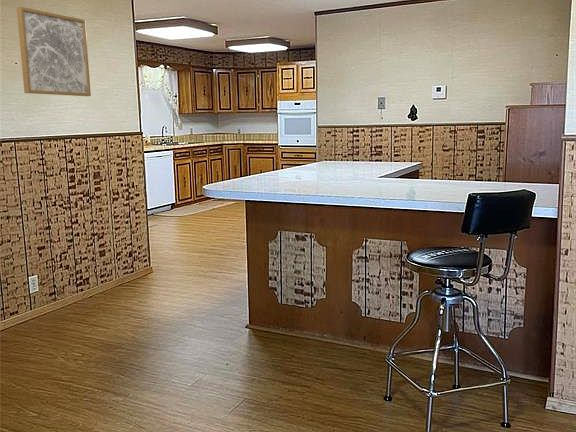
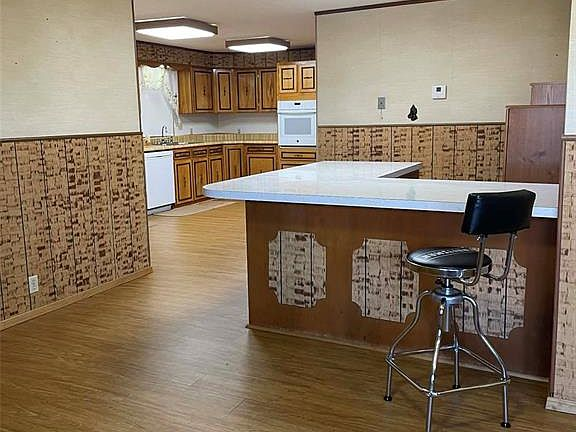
- wall art [16,6,92,97]
